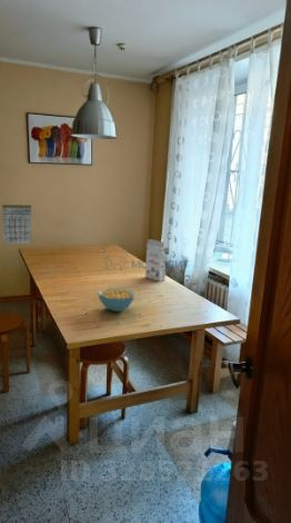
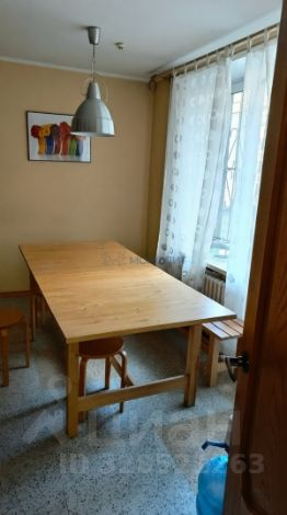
- gift box [144,238,167,283]
- calendar [1,204,32,245]
- cereal bowl [98,286,136,313]
